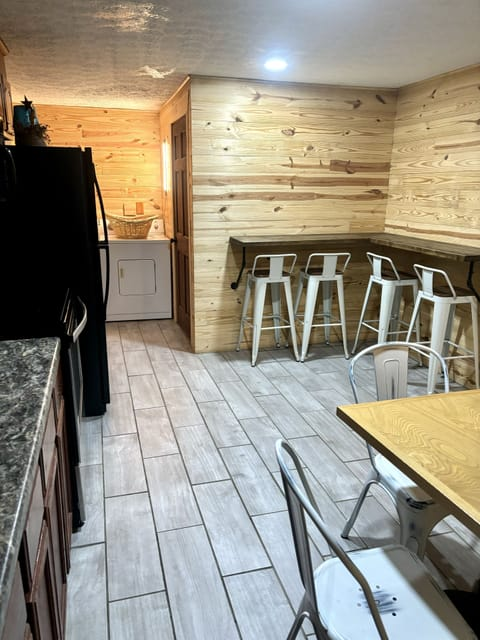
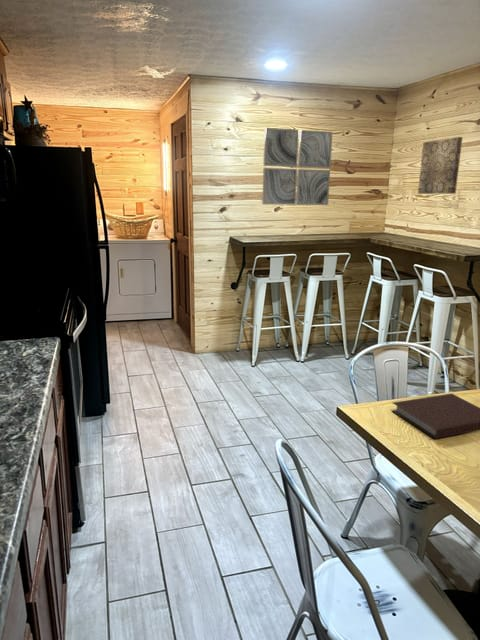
+ wall art [261,127,334,206]
+ wall art [417,136,464,195]
+ notebook [391,393,480,440]
